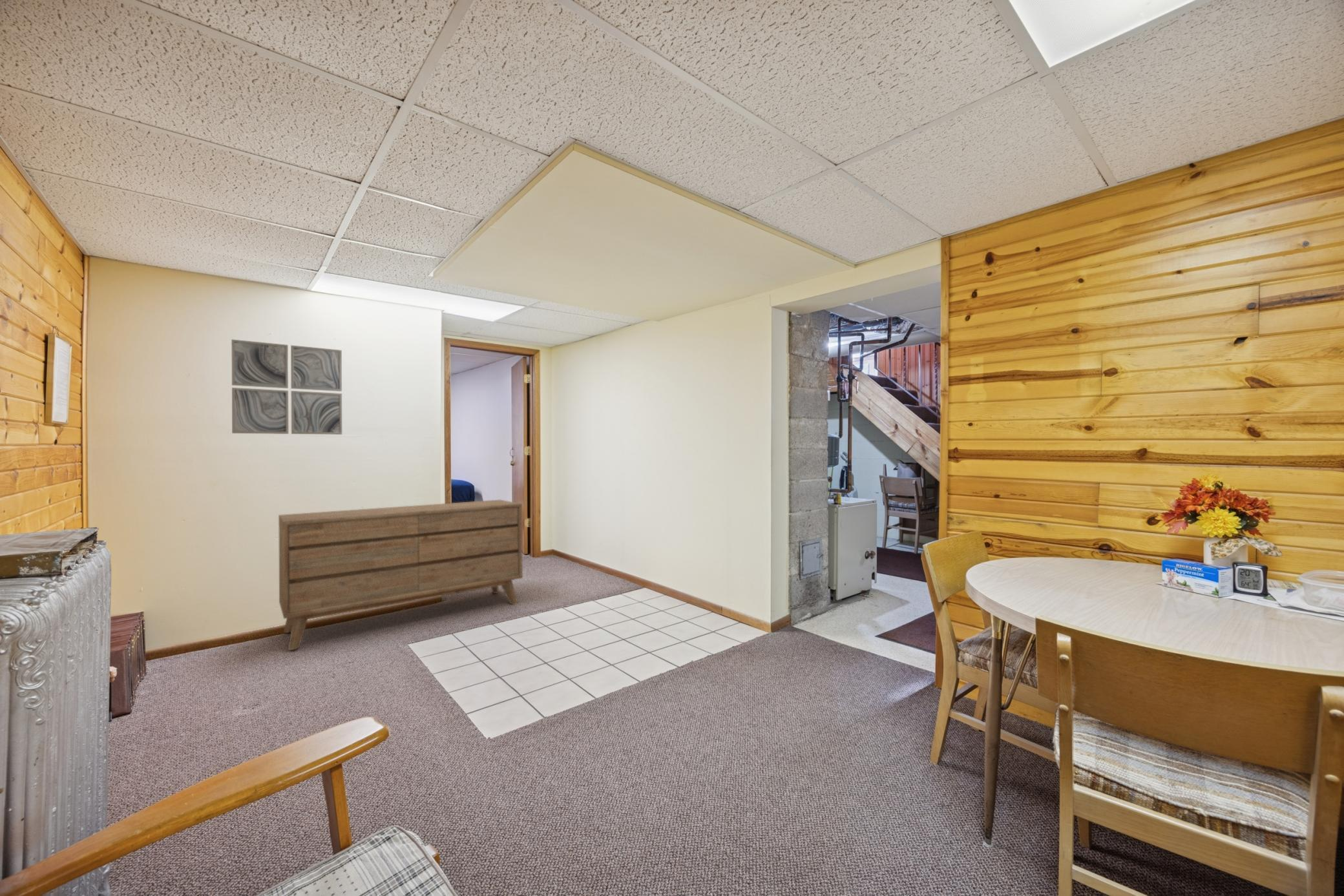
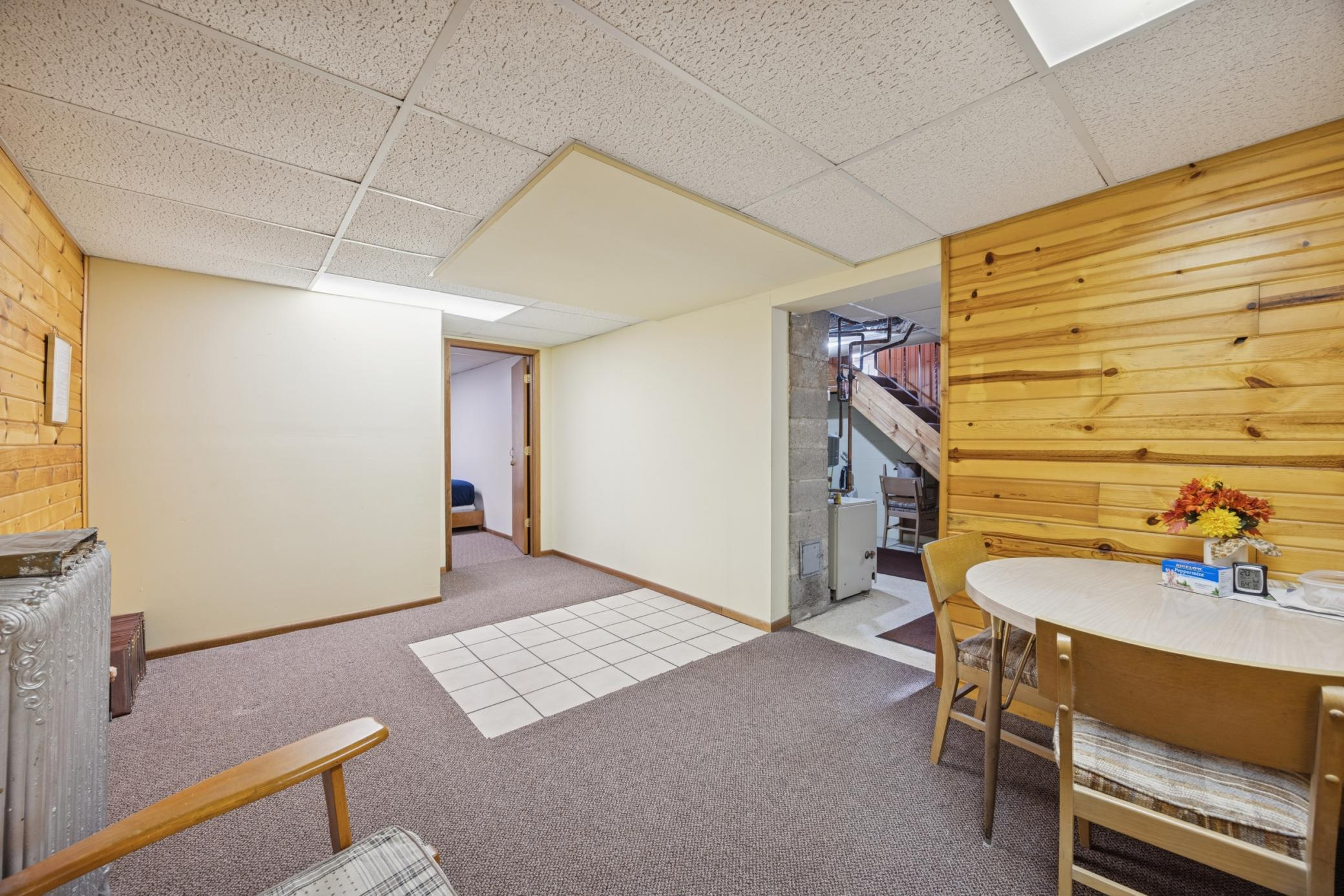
- dresser [278,499,523,651]
- wall art [231,339,342,435]
